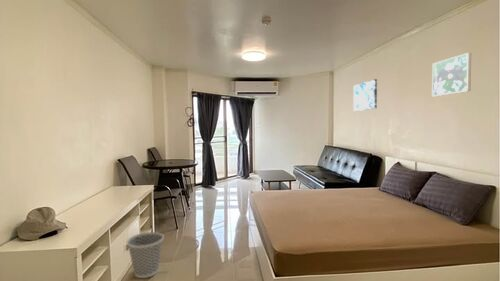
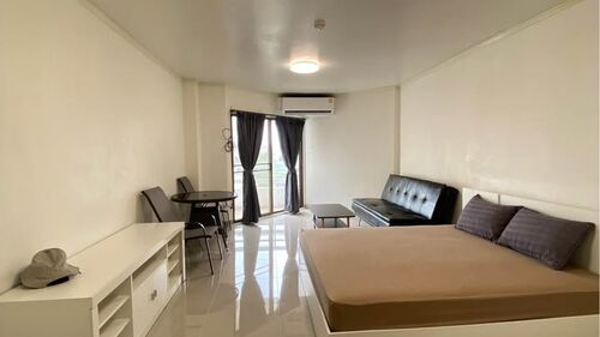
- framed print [431,52,472,97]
- wastebasket [126,231,165,279]
- wall art [352,78,378,112]
